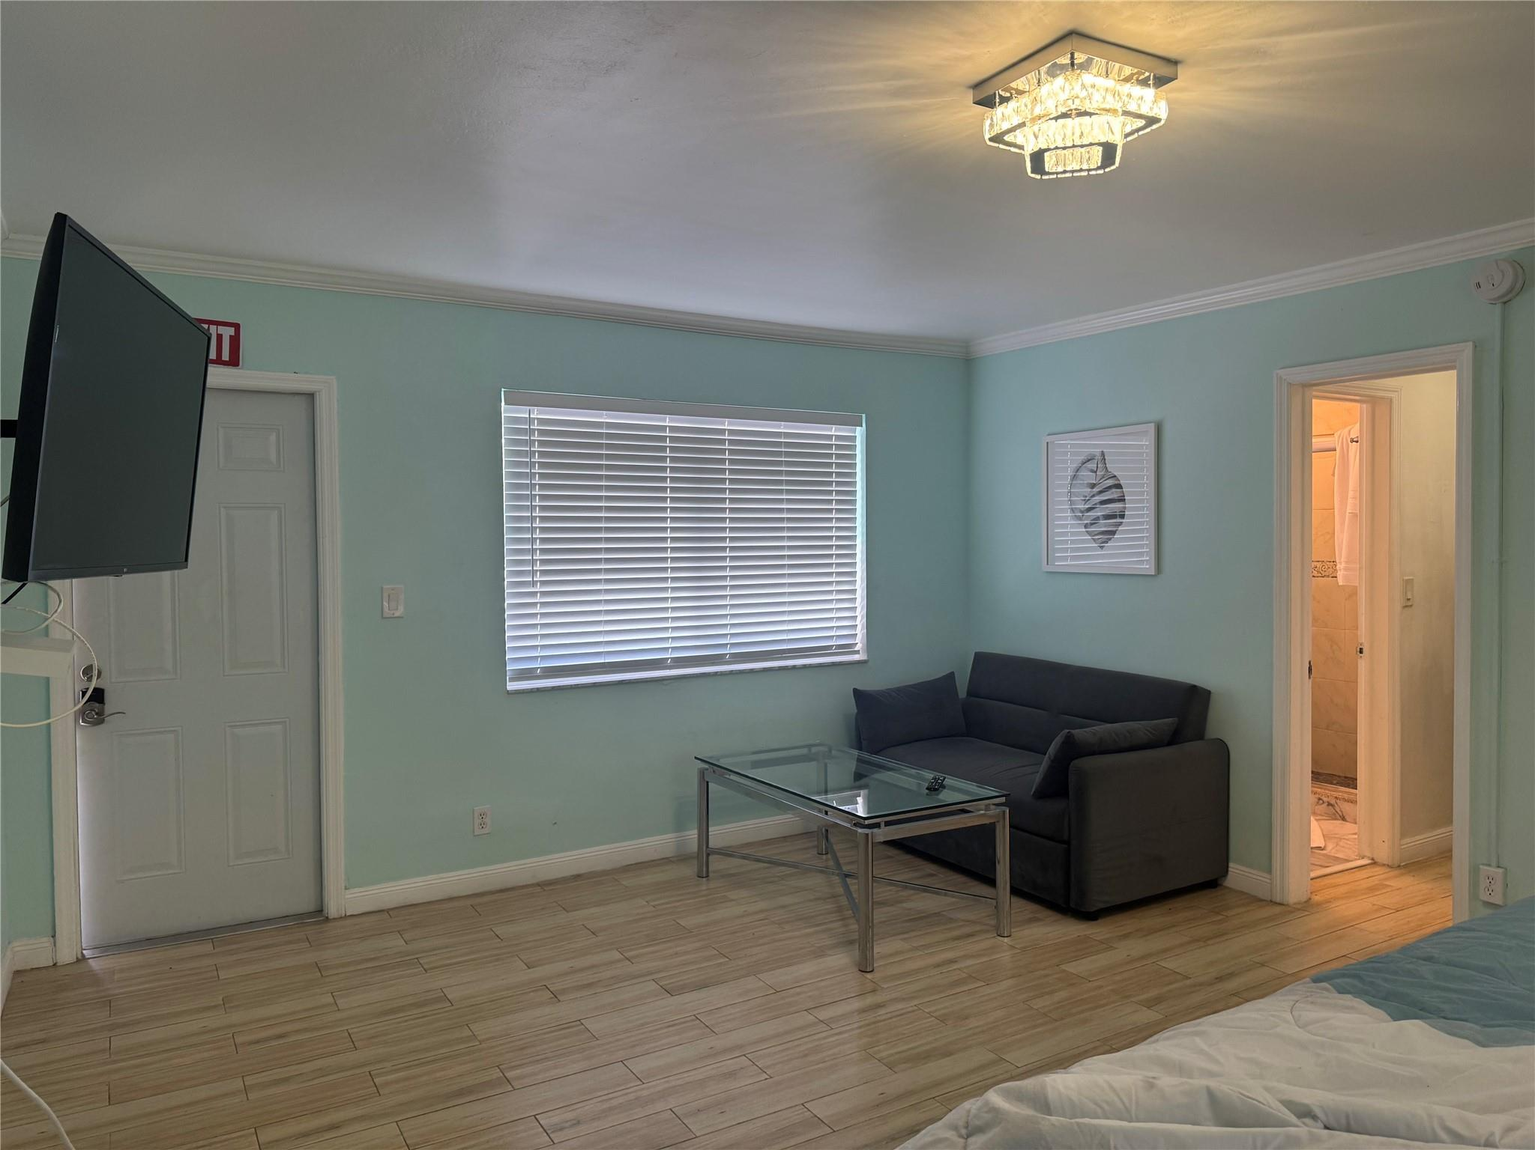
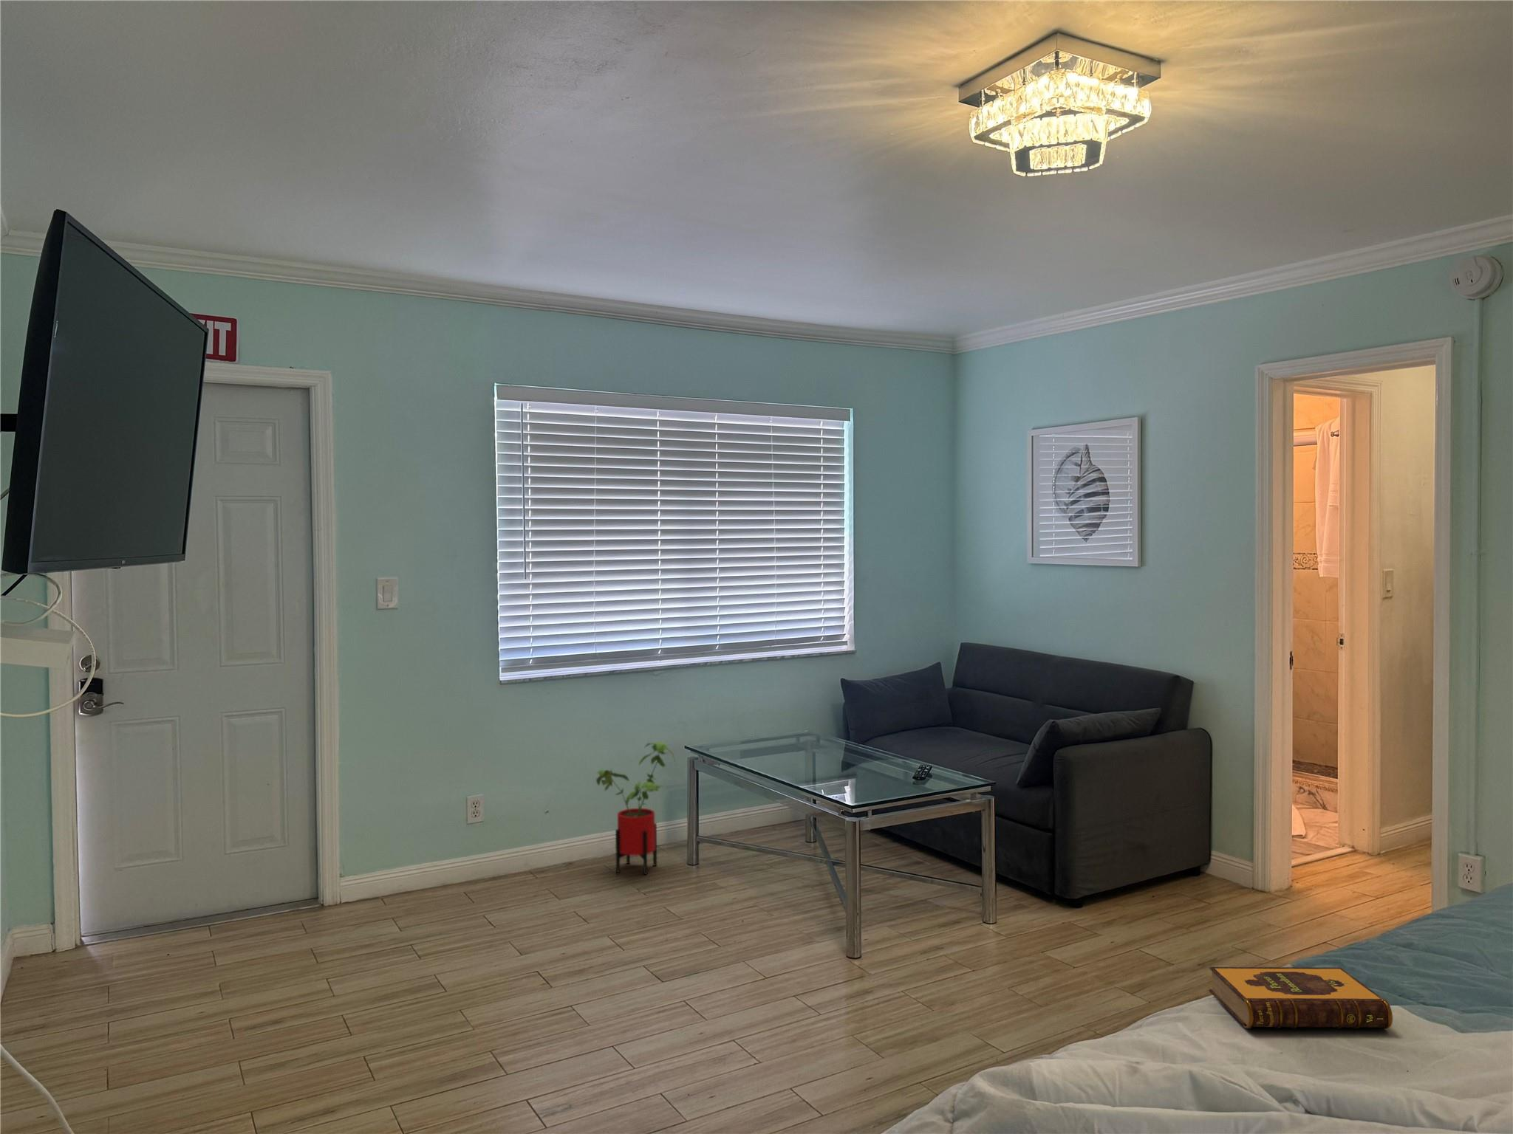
+ hardback book [1209,966,1394,1030]
+ house plant [596,741,675,876]
